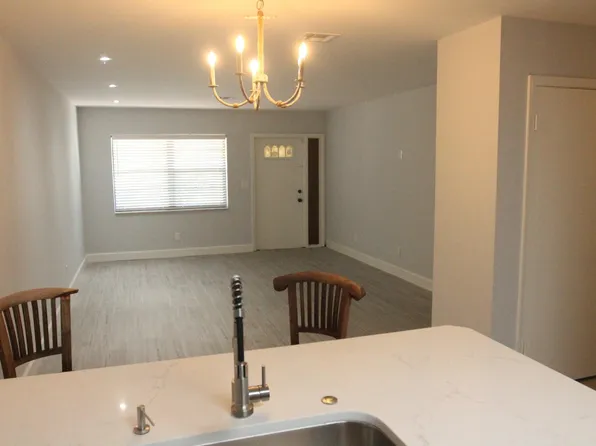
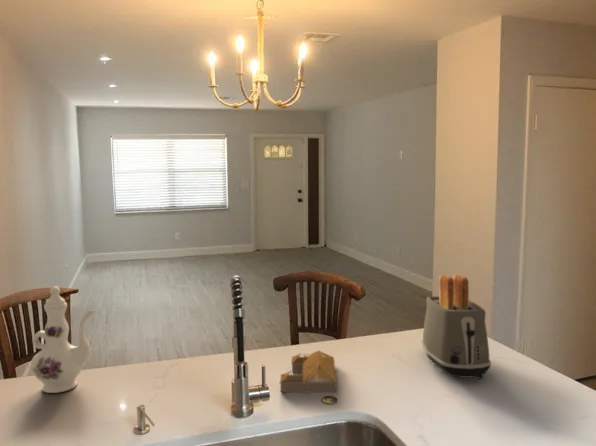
+ architectural model [279,350,338,393]
+ toaster [421,273,492,380]
+ chinaware [29,285,96,394]
